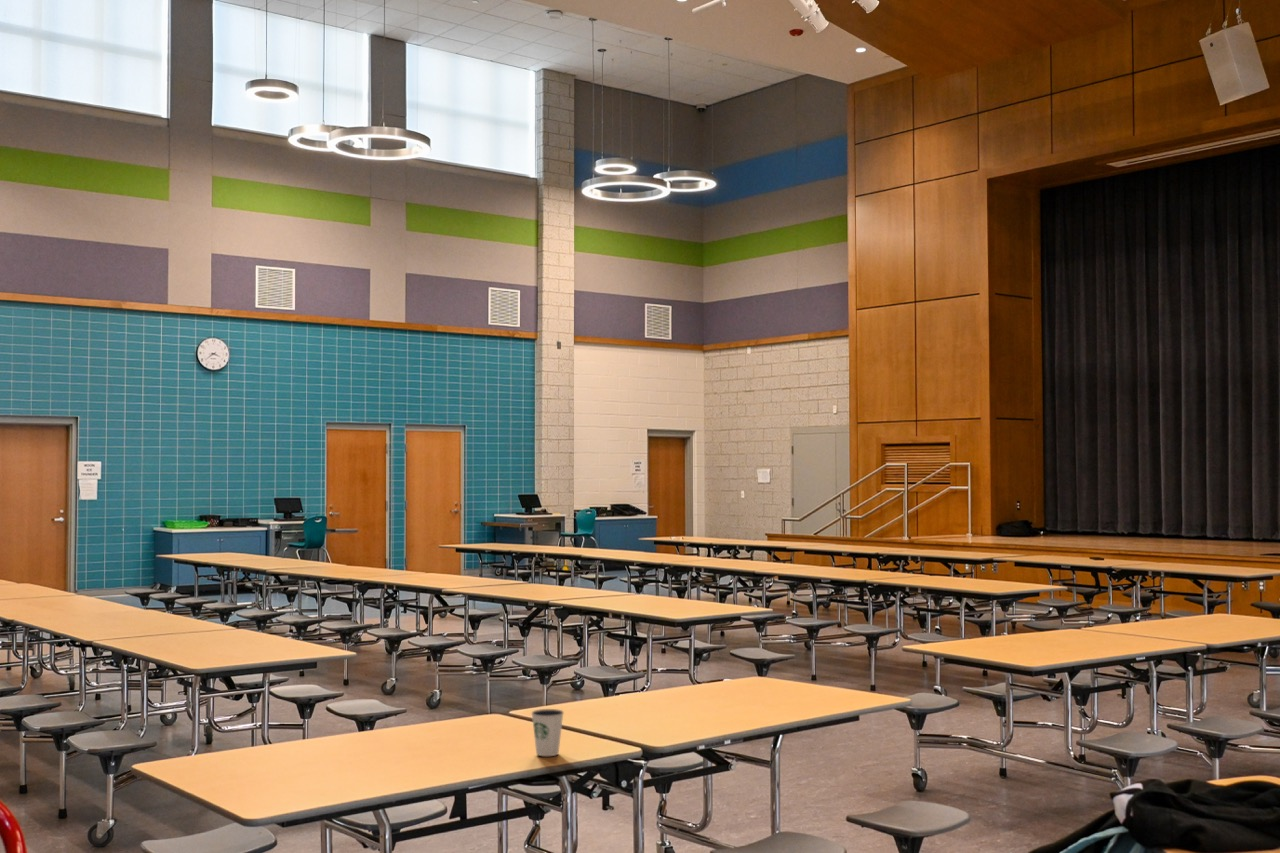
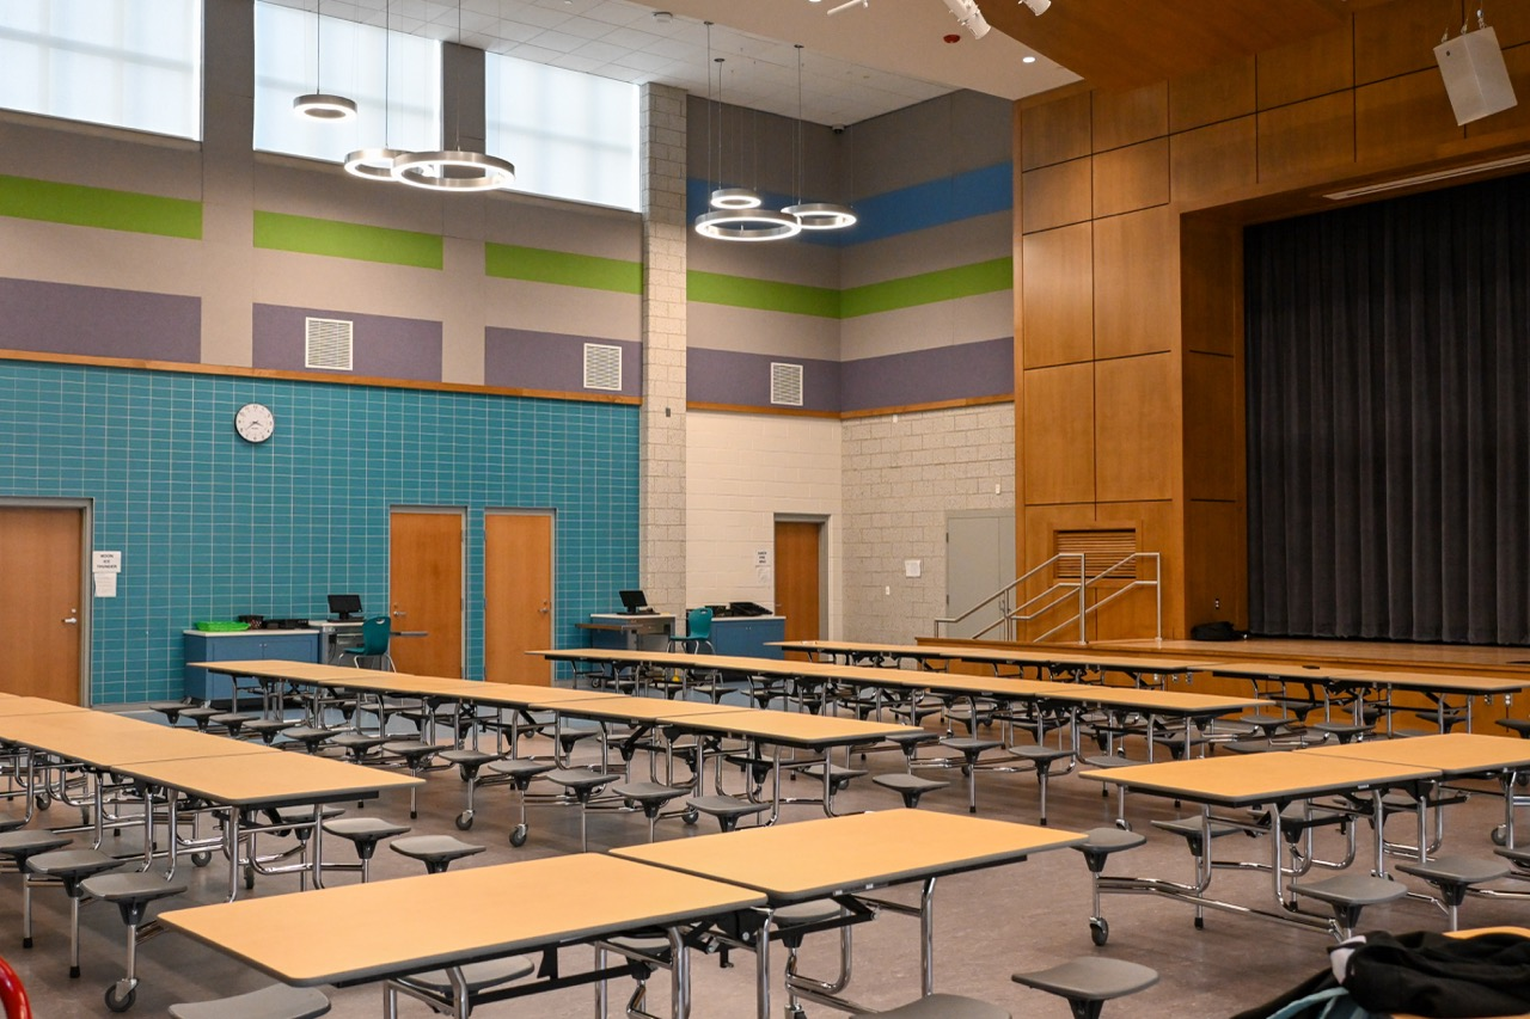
- dixie cup [530,708,565,757]
